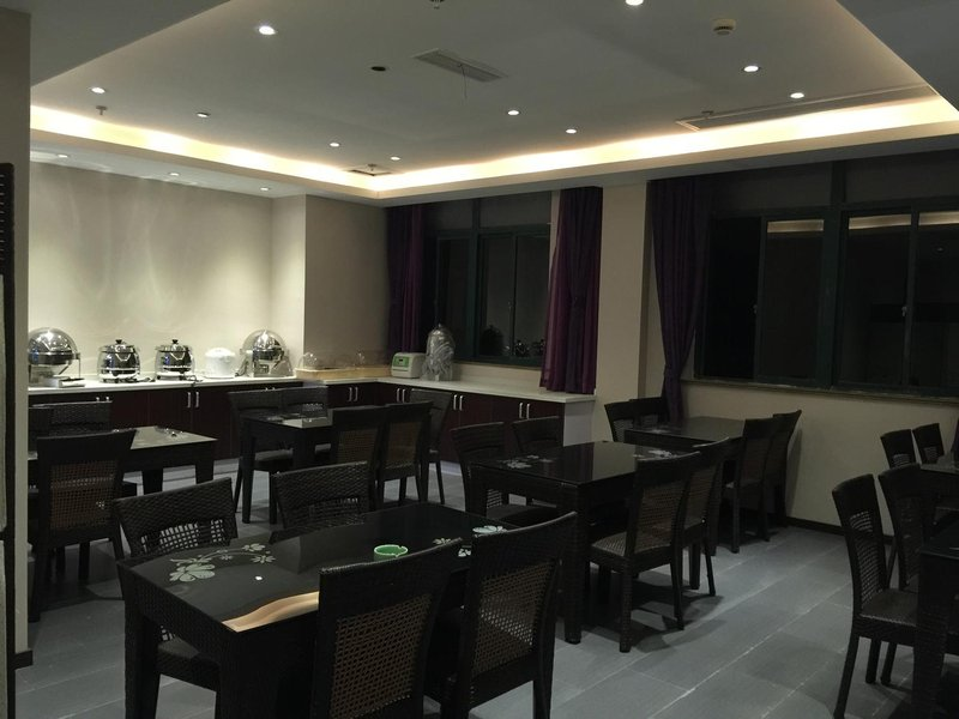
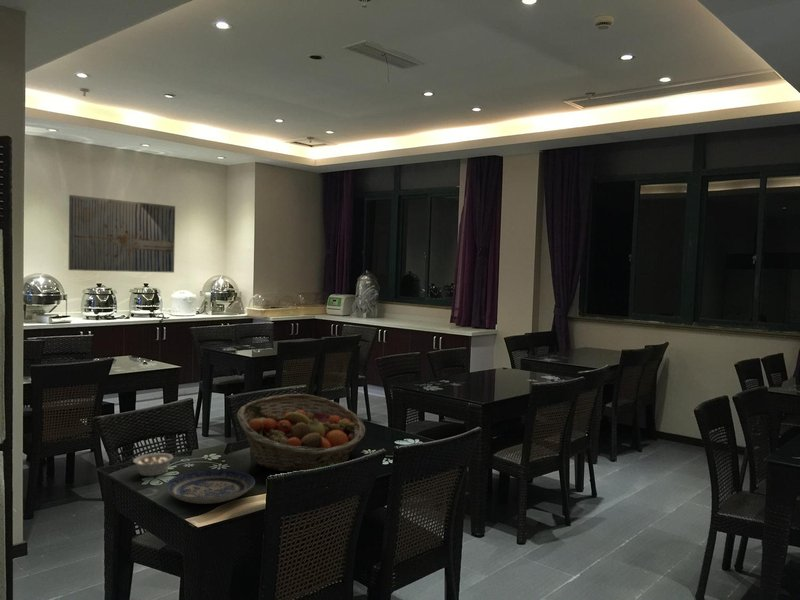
+ wall art [67,194,176,274]
+ legume [132,451,183,477]
+ fruit basket [236,393,367,473]
+ plate [164,468,256,505]
